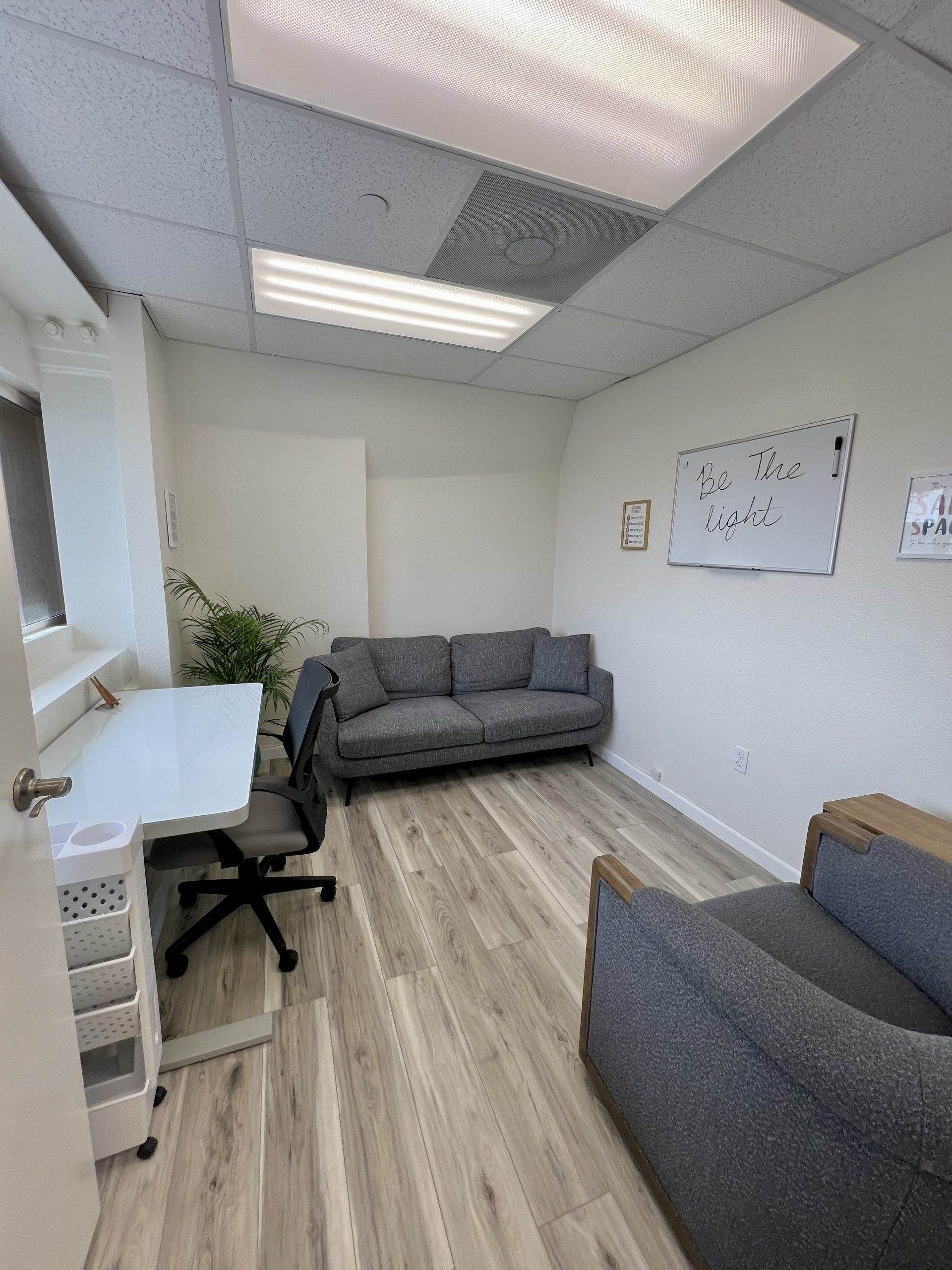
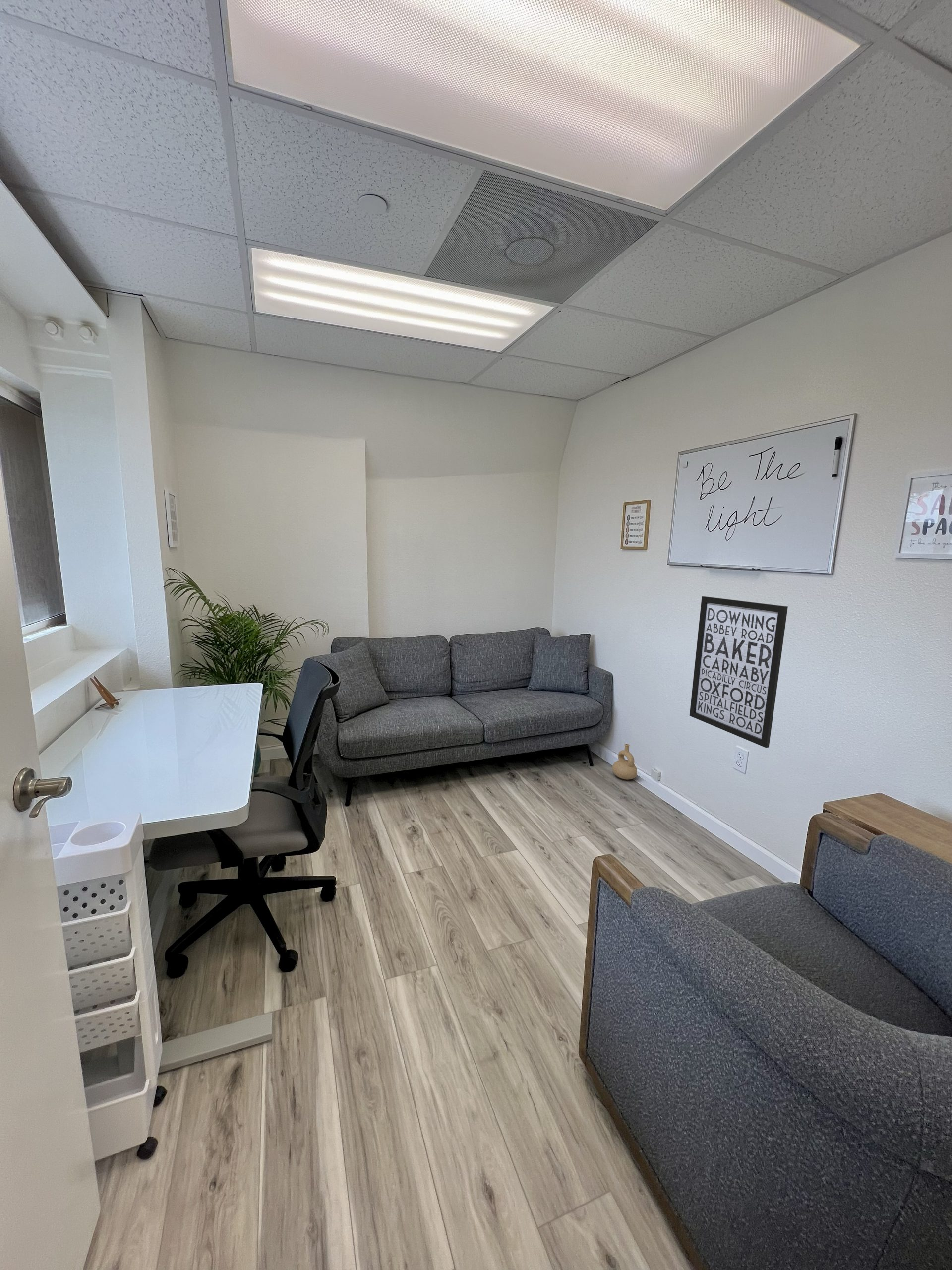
+ ceramic jug [612,744,637,780]
+ wall art [689,596,788,748]
